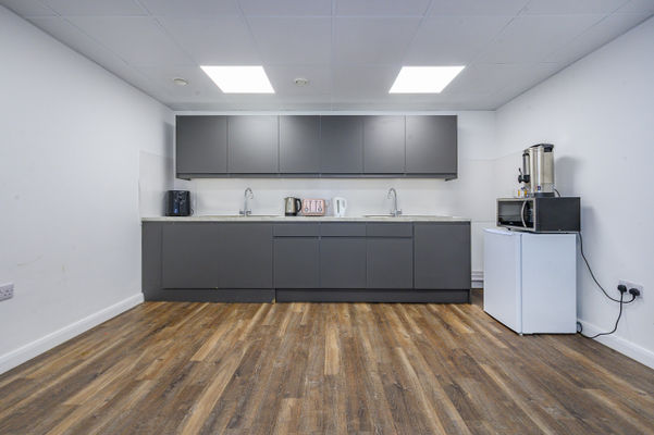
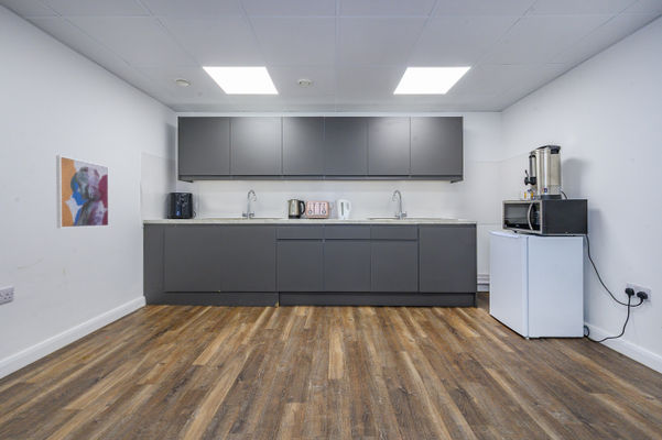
+ wall art [55,154,110,229]
